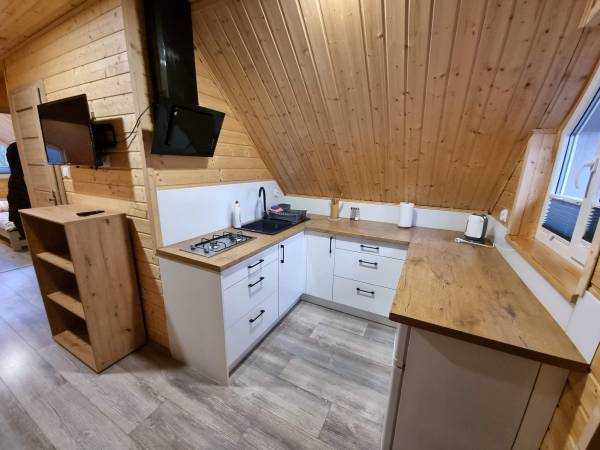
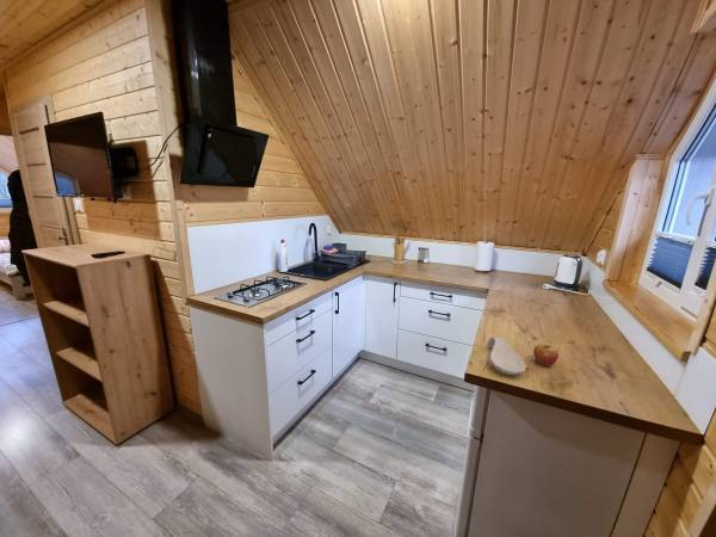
+ spoon rest [486,335,527,376]
+ fruit [532,342,560,368]
